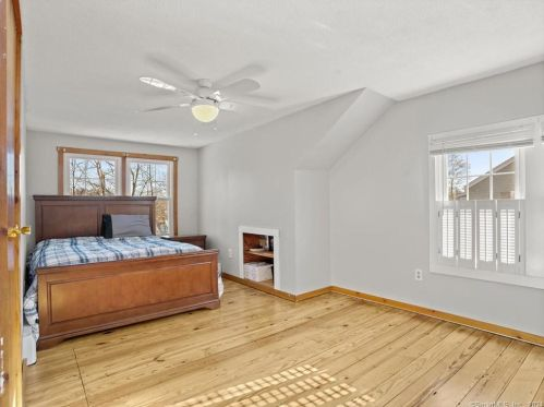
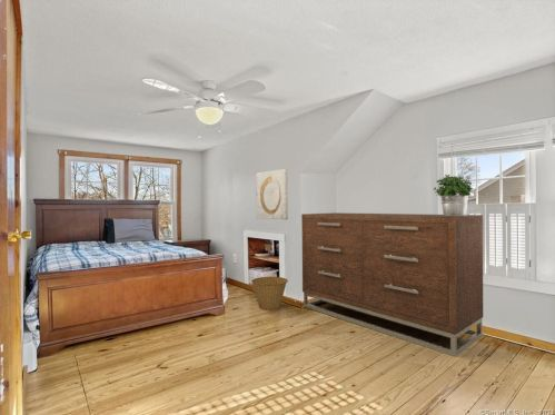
+ basket [250,276,289,310]
+ wall art [255,168,289,220]
+ potted plant [433,174,474,216]
+ dresser [300,211,484,358]
